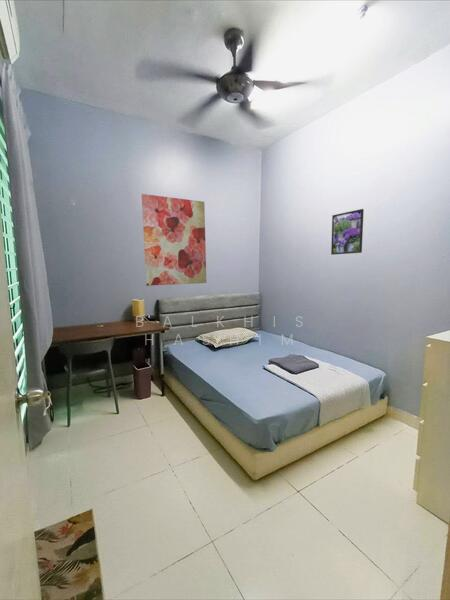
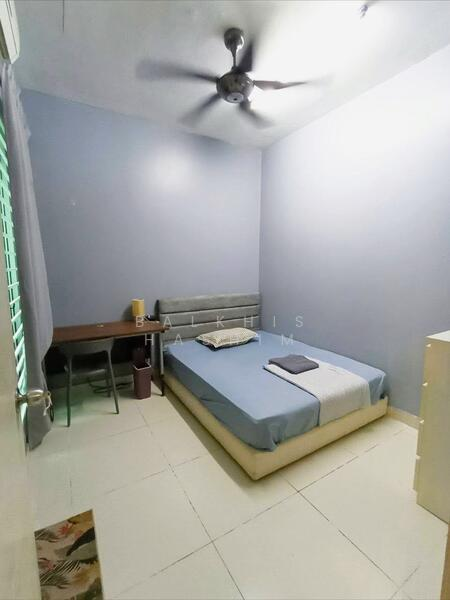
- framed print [330,208,365,256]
- wall art [141,193,207,287]
